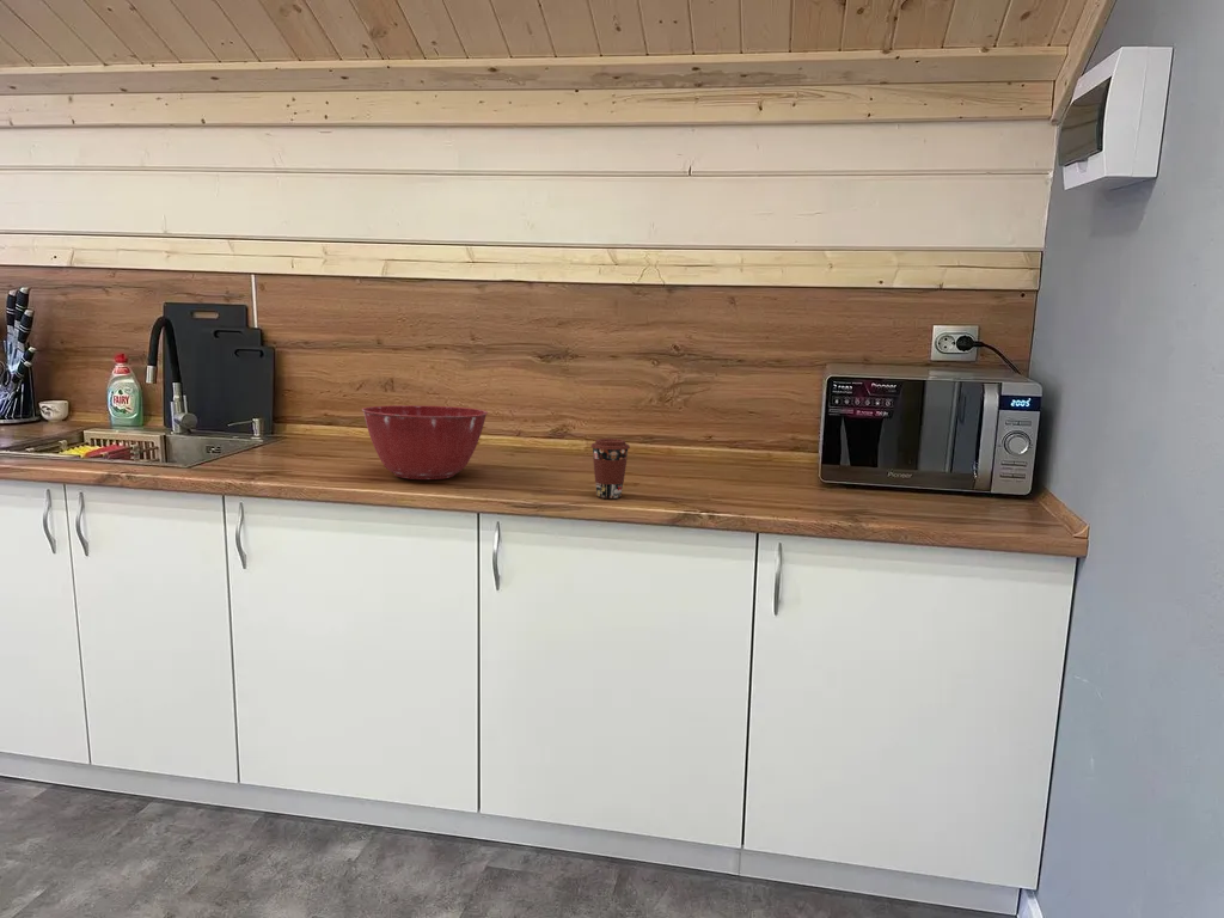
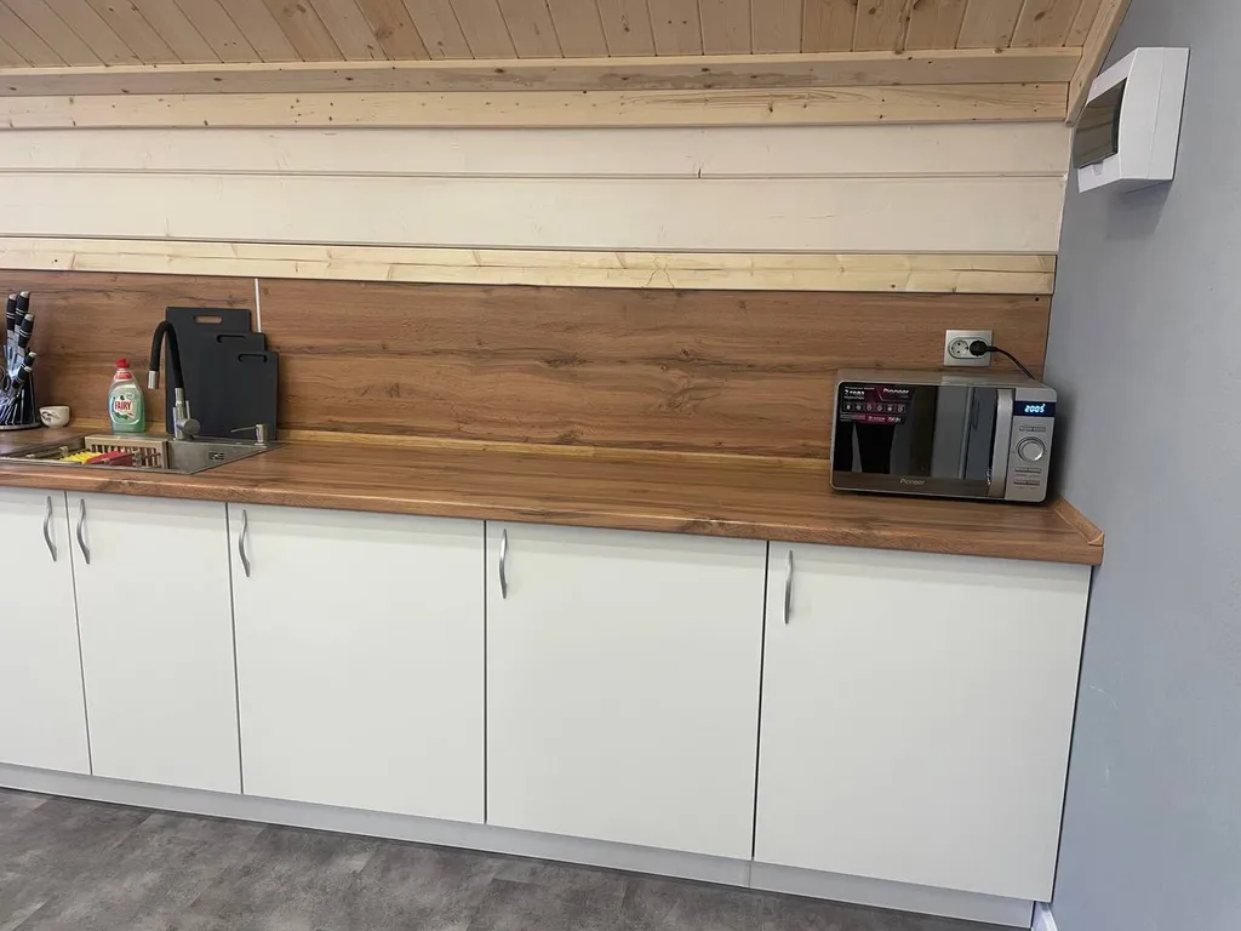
- coffee cup [589,437,631,500]
- mixing bowl [361,404,489,481]
